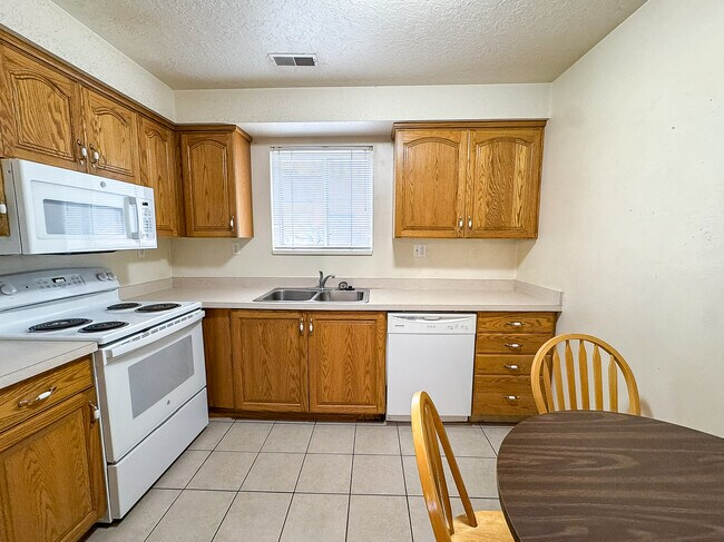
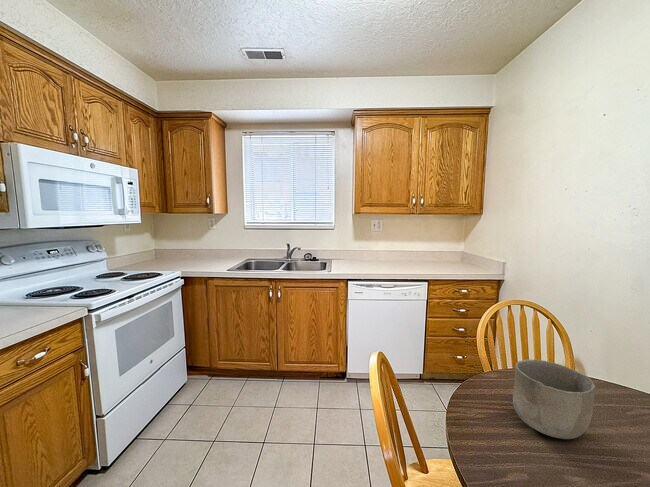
+ bowl [512,359,596,440]
